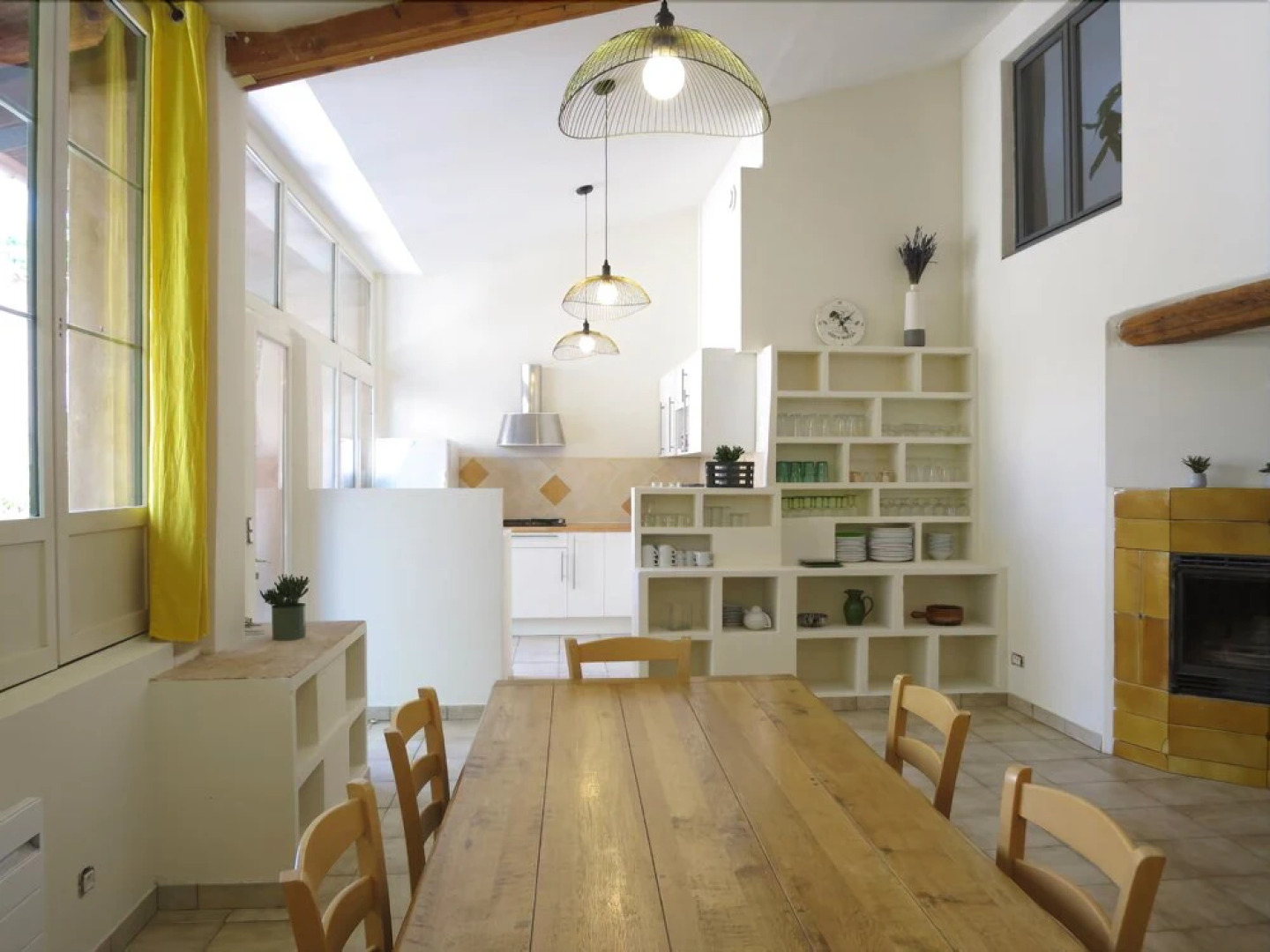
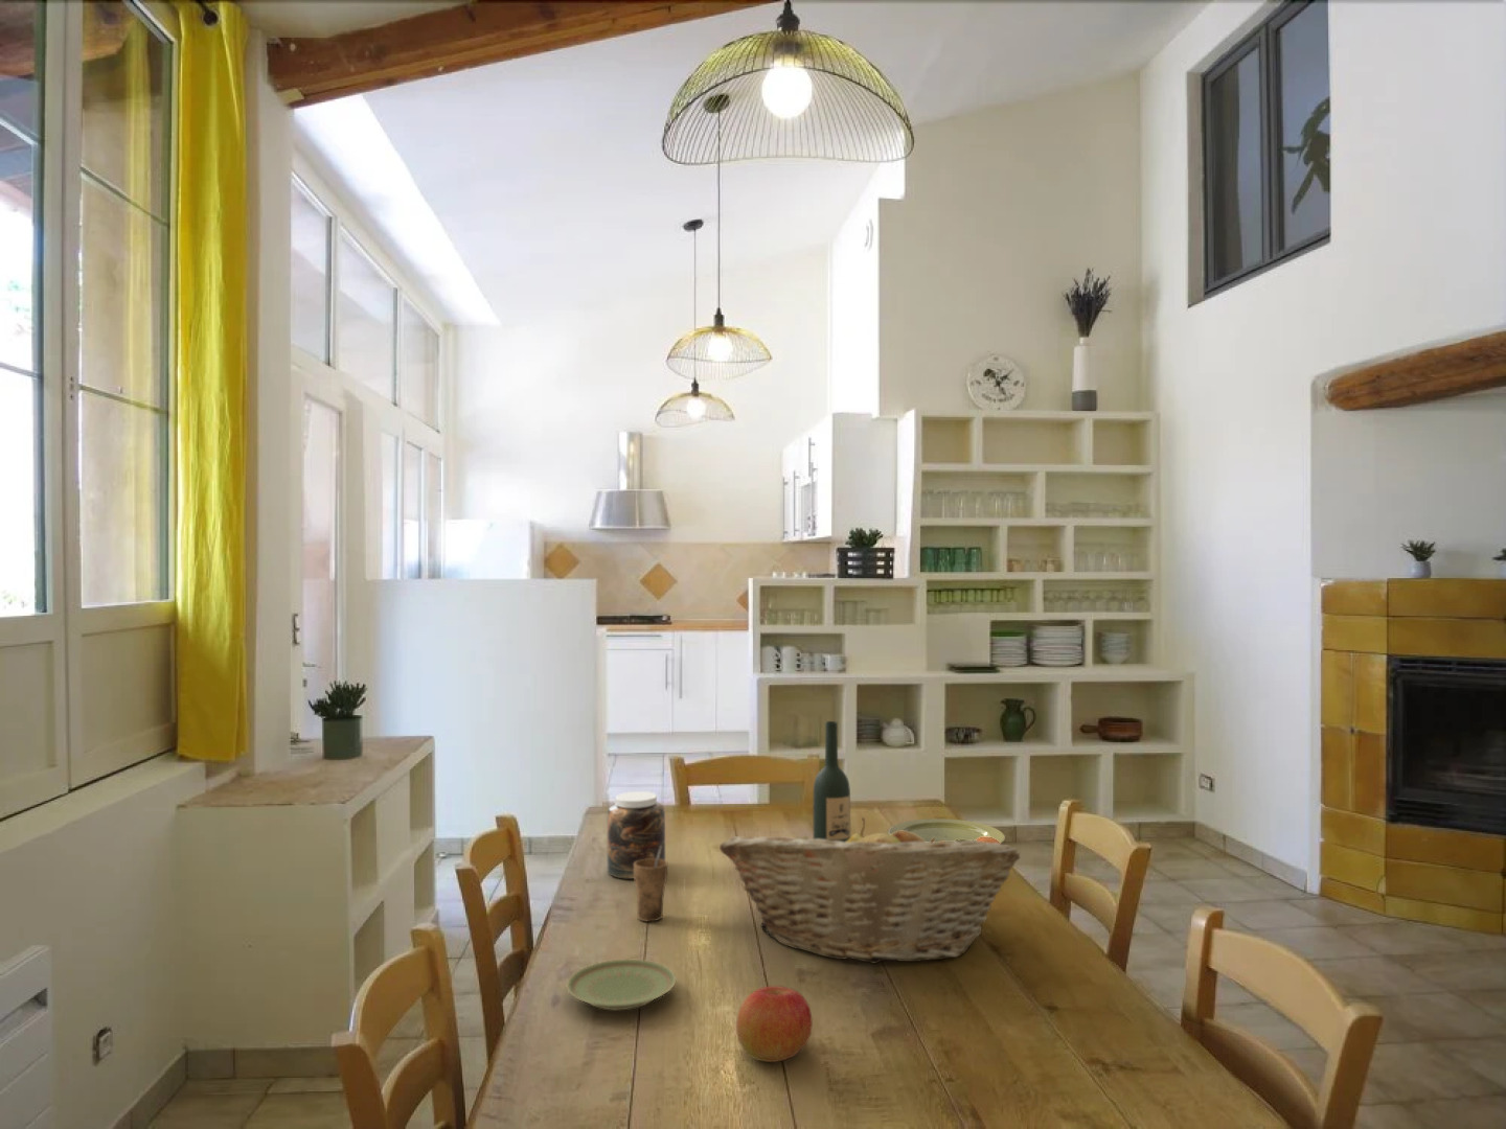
+ plate [887,817,1006,844]
+ wine bottle [812,720,851,842]
+ jar [606,790,666,879]
+ fruit basket [719,816,1022,965]
+ plate [566,957,677,1010]
+ apple [735,984,813,1063]
+ cup [633,846,669,921]
